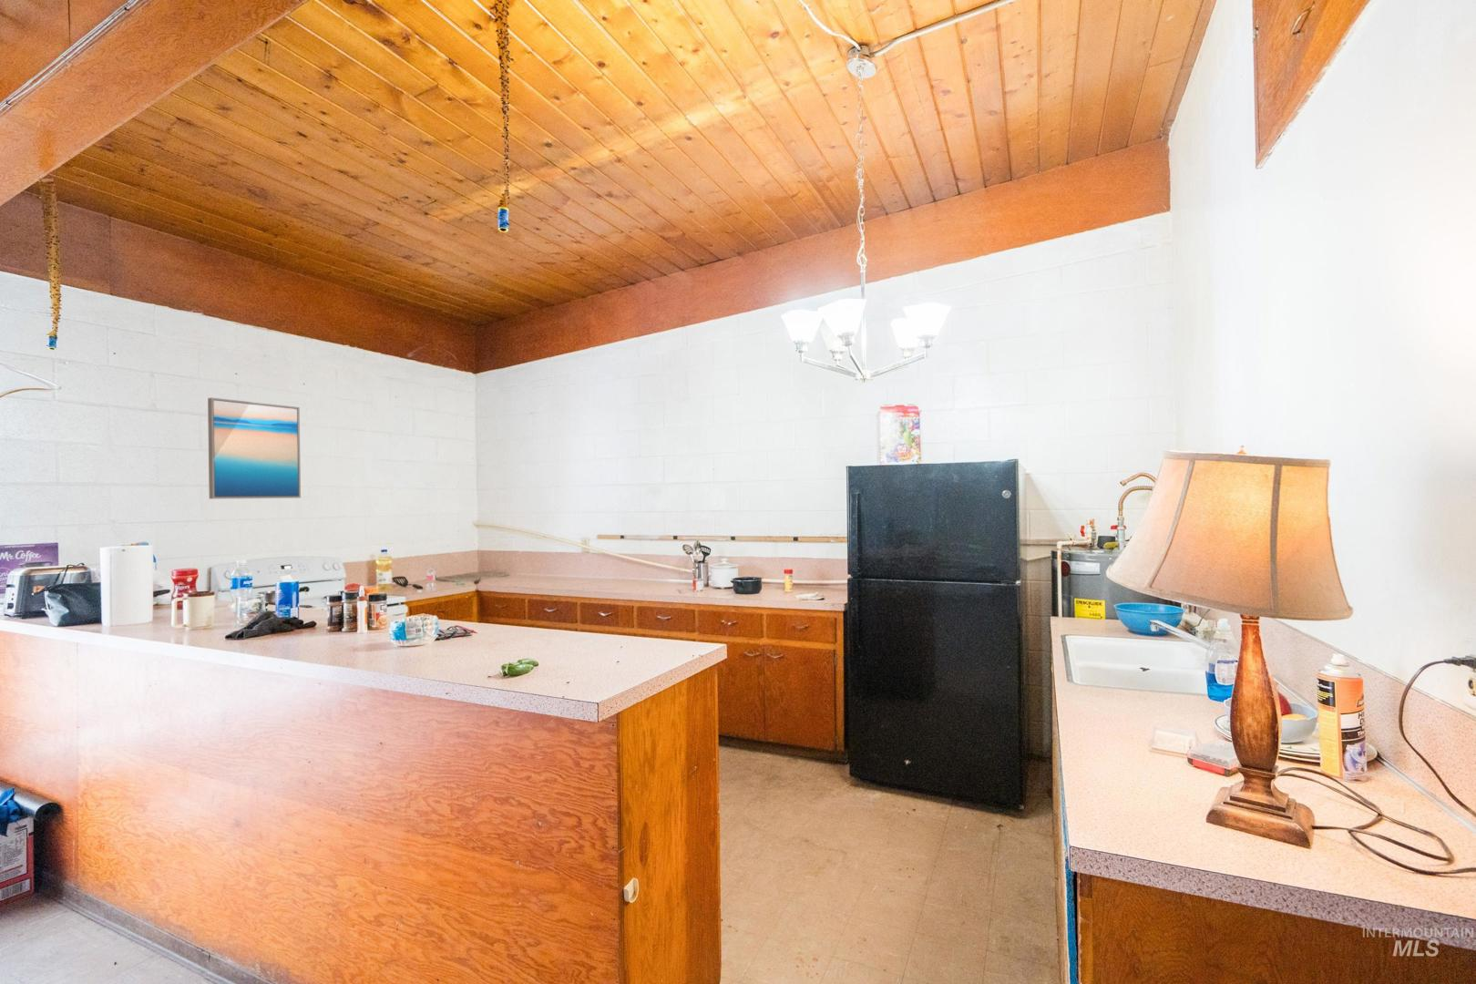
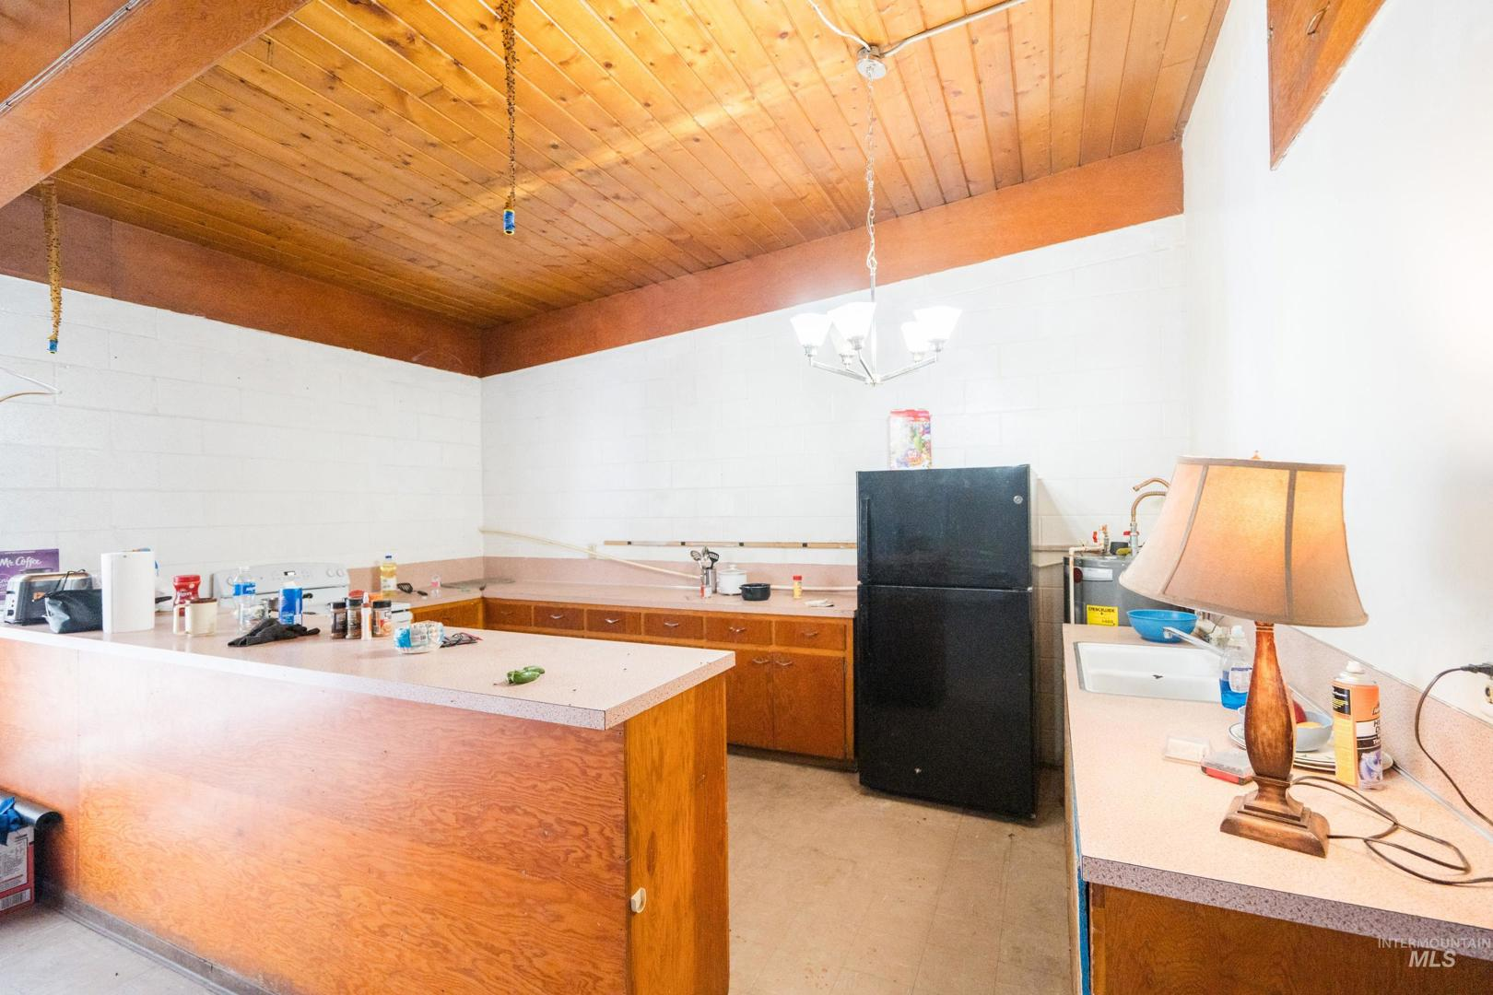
- wall art [206,398,302,500]
